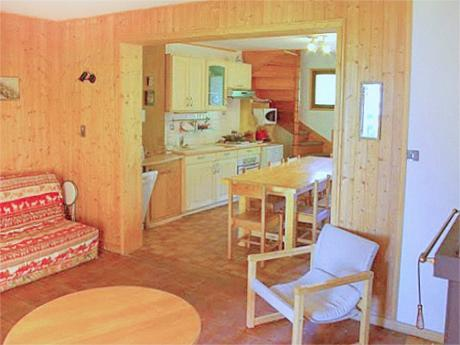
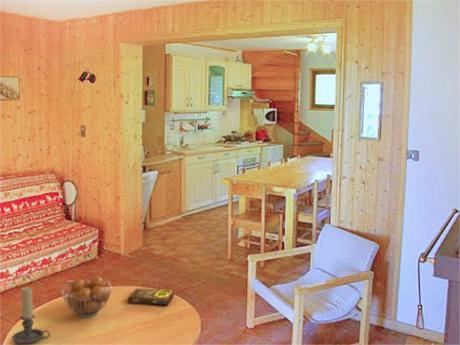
+ candle holder [11,286,51,345]
+ book [126,287,175,306]
+ fruit basket [61,275,113,318]
